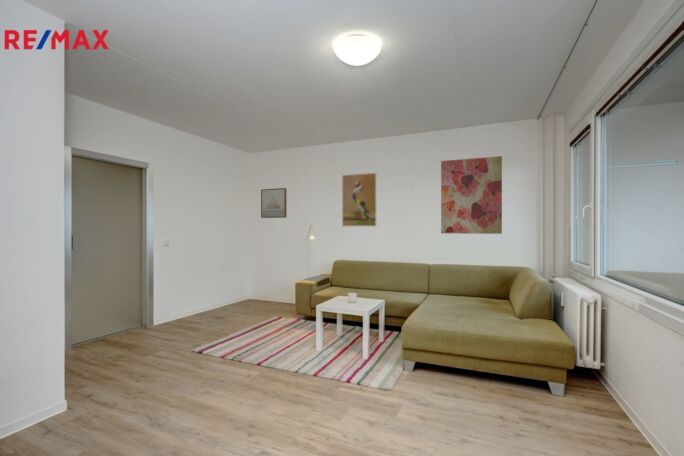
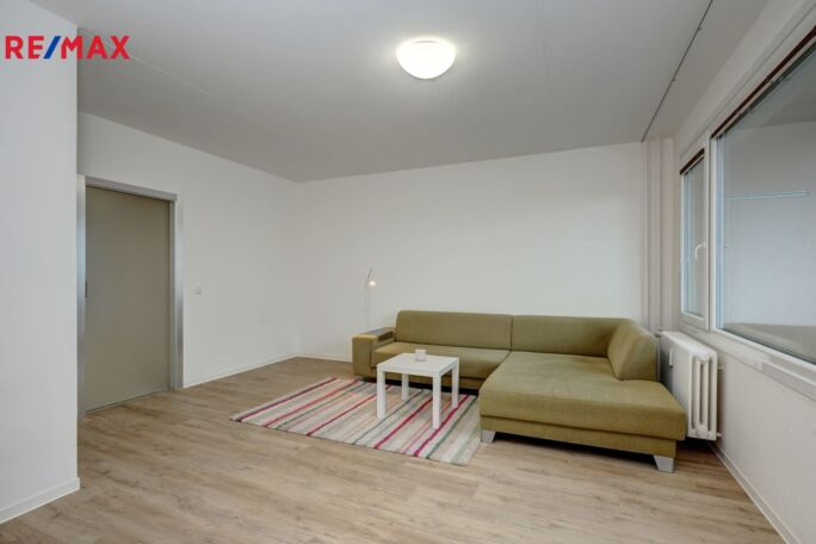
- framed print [341,172,377,227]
- wall art [260,187,288,219]
- wall art [440,155,503,235]
